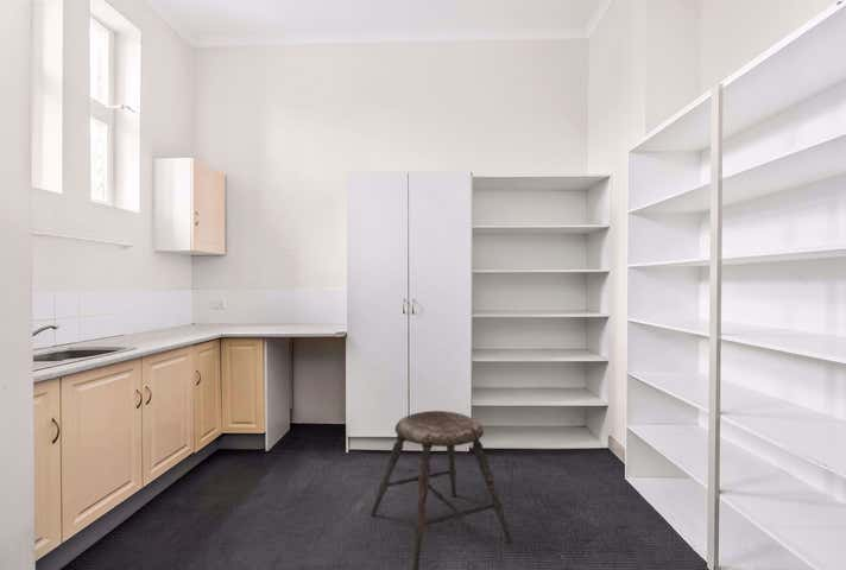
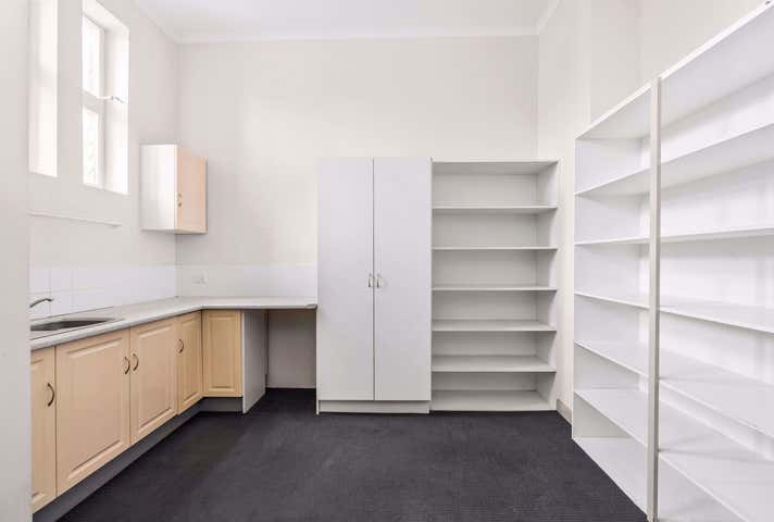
- stool [370,410,513,570]
